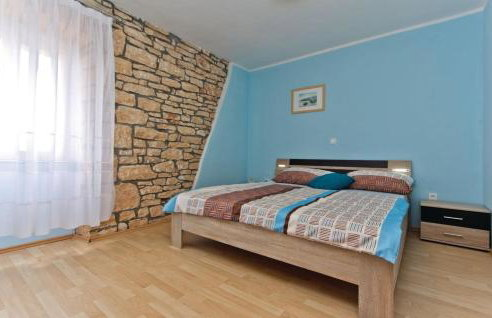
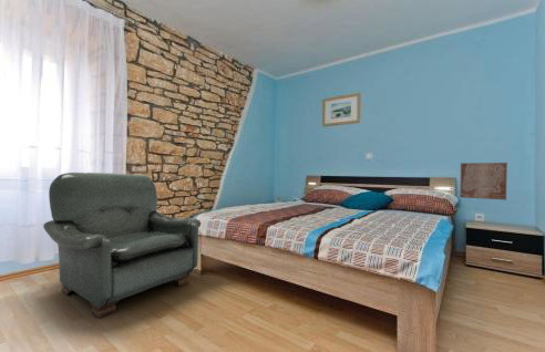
+ armchair [42,172,202,319]
+ wall art [459,162,508,201]
